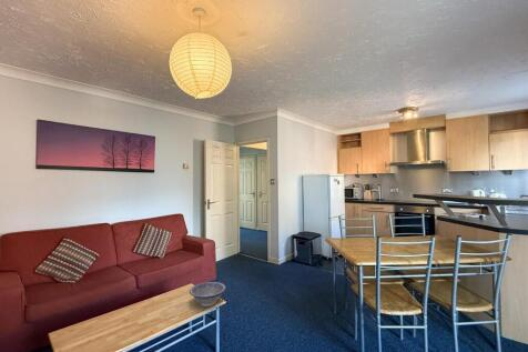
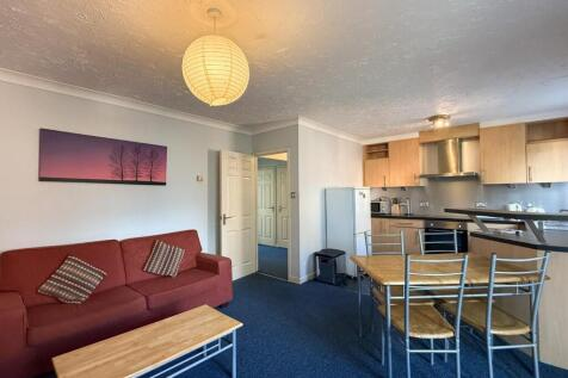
- decorative bowl [189,281,227,308]
